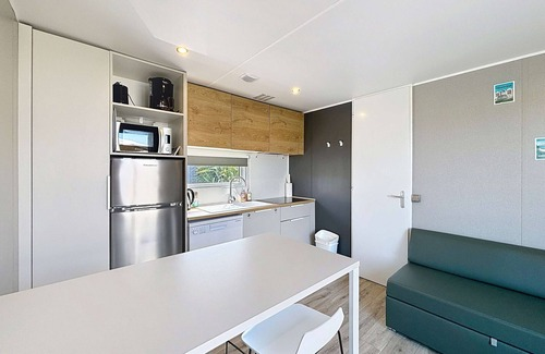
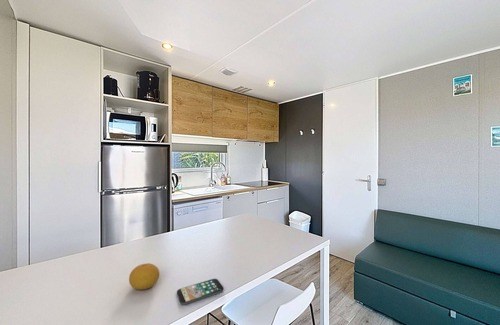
+ fruit [128,263,160,291]
+ smartphone [176,278,225,306]
